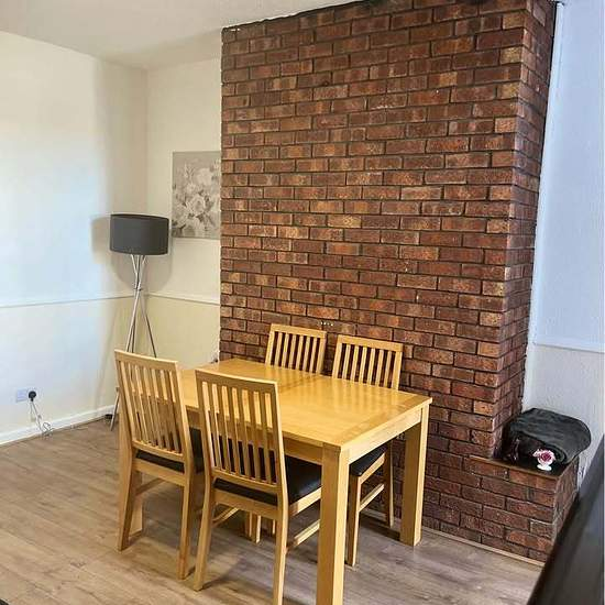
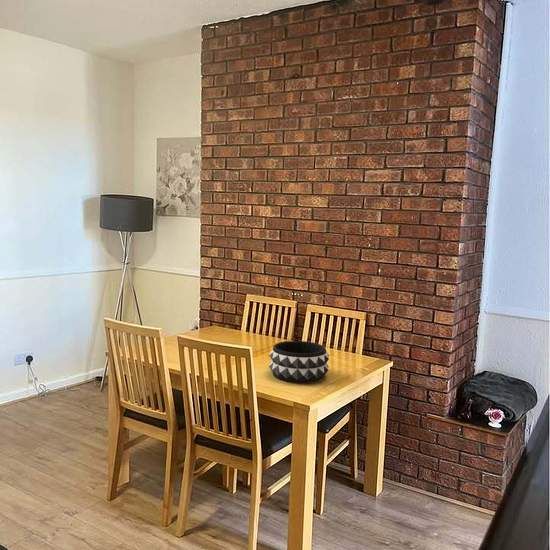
+ decorative bowl [268,340,330,384]
